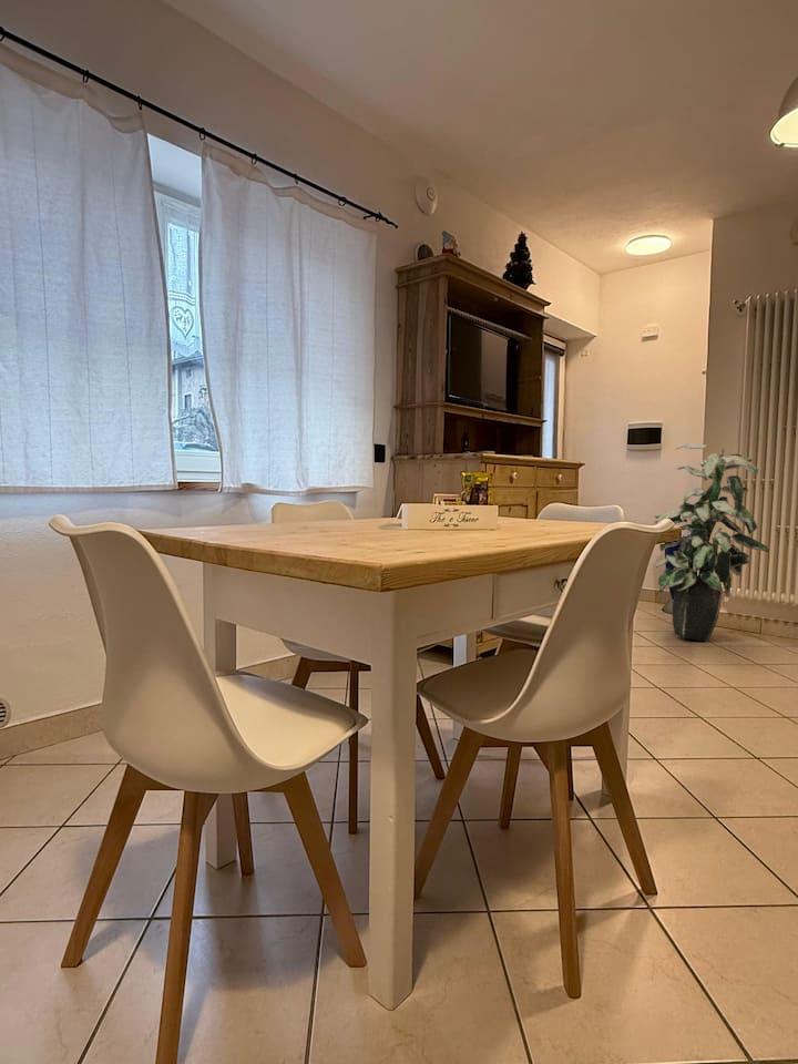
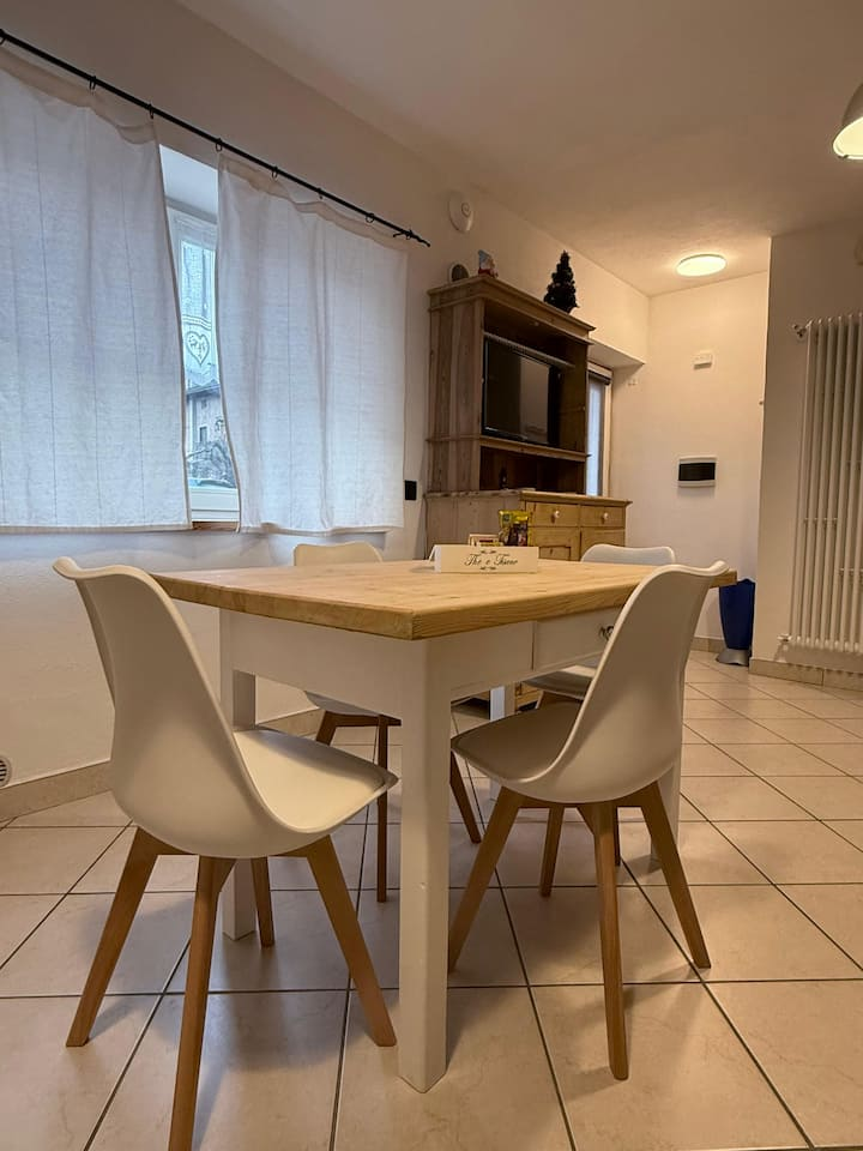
- indoor plant [651,442,769,643]
